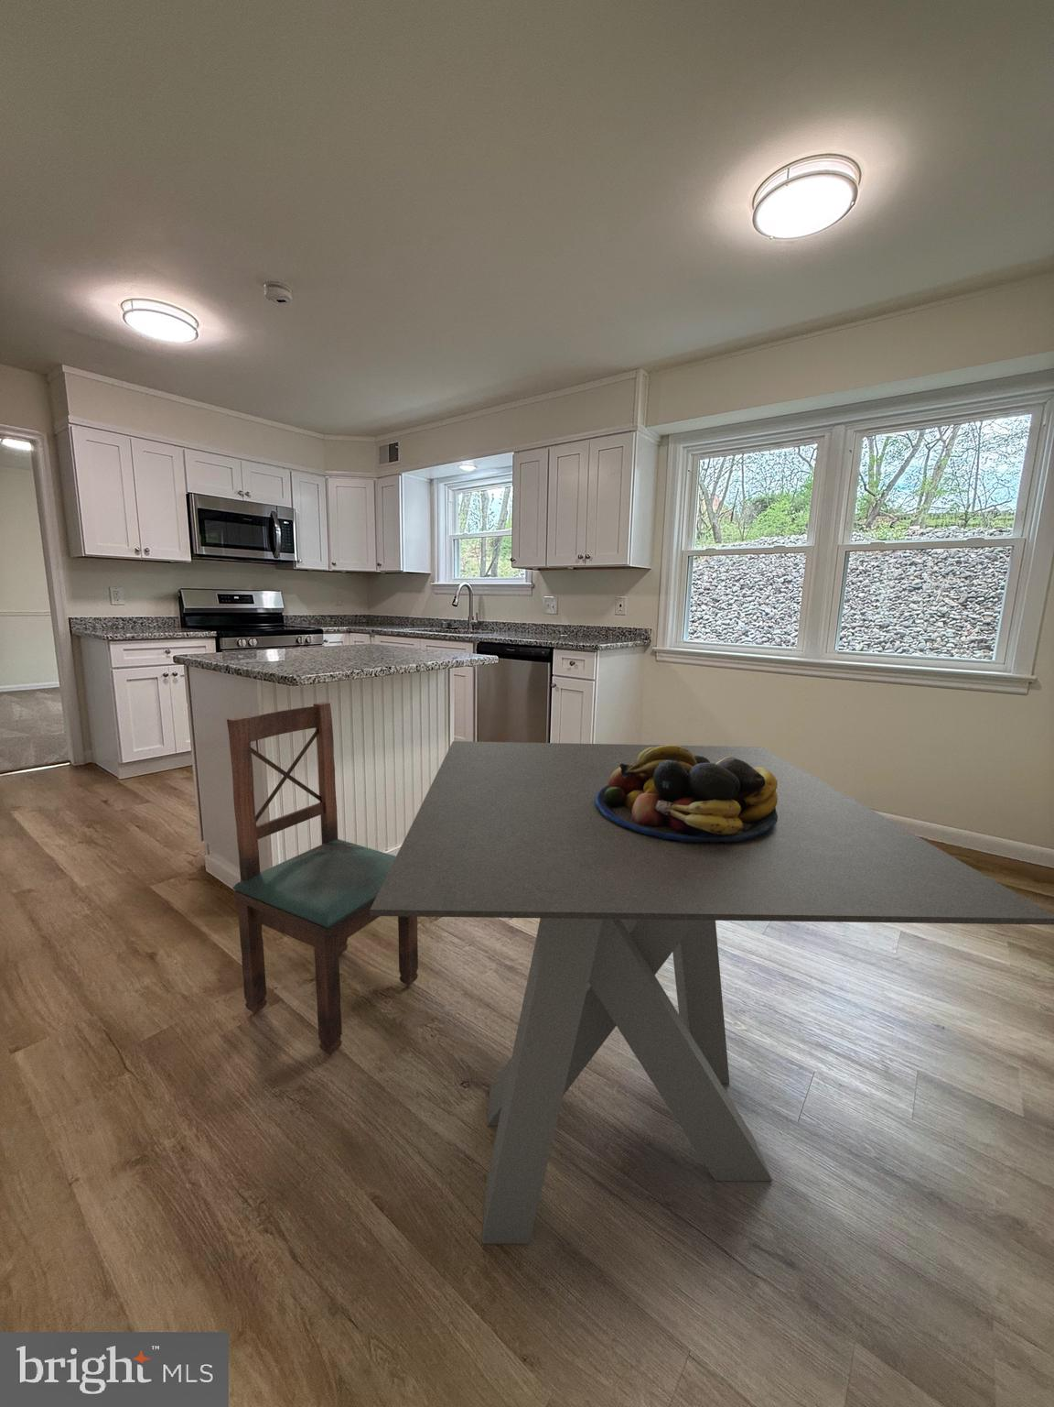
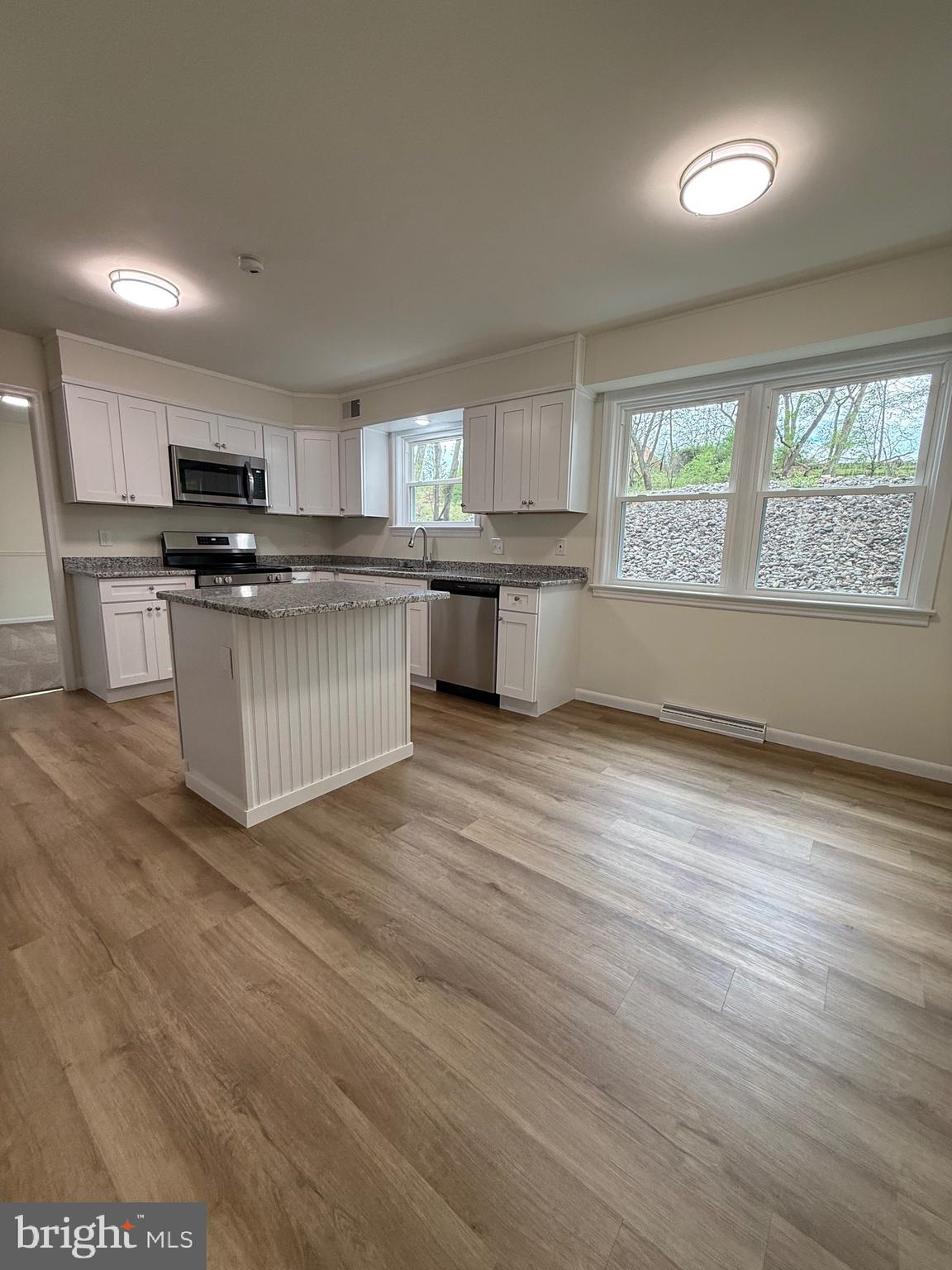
- dining table [370,740,1054,1245]
- dining chair [226,701,418,1056]
- fruit bowl [595,743,777,843]
